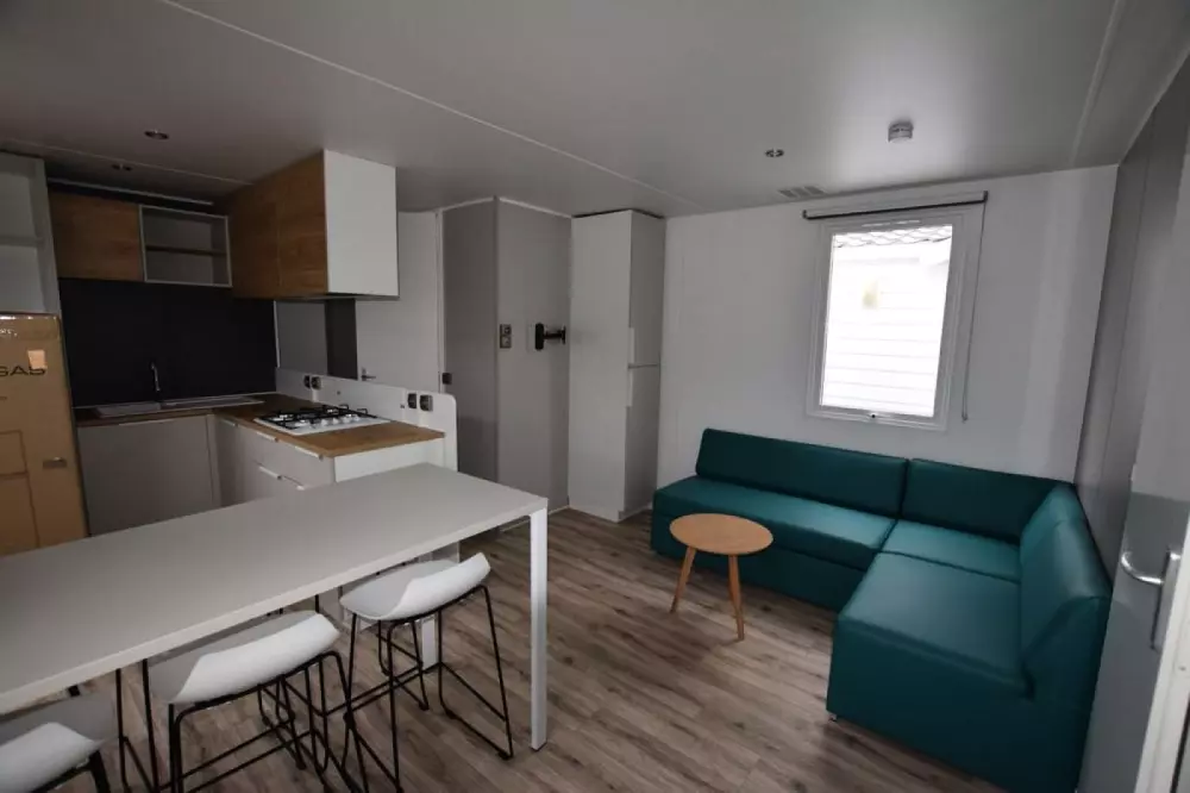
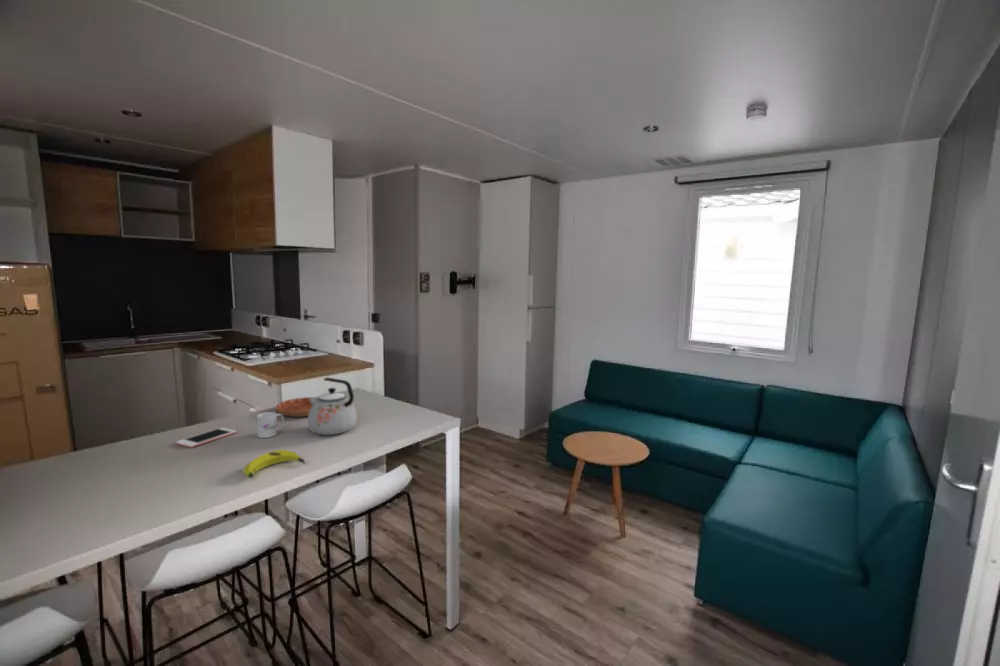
+ banana [242,449,306,479]
+ mug [256,411,285,439]
+ saucer [275,396,318,418]
+ kettle [307,377,358,436]
+ cell phone [175,427,237,449]
